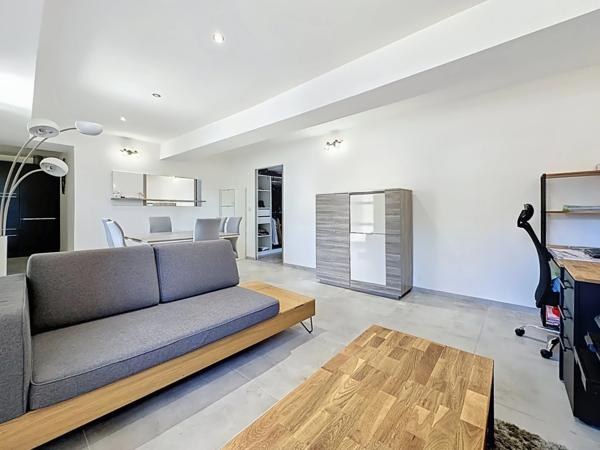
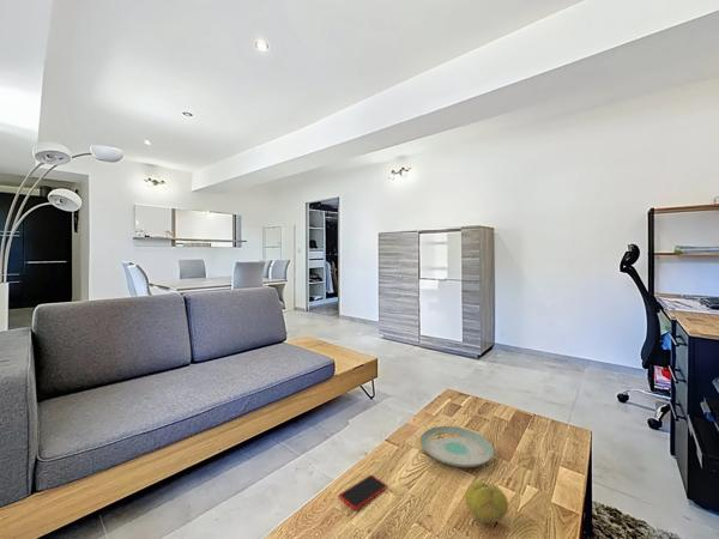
+ smartphone [337,473,389,511]
+ fruit [464,479,509,525]
+ plate [419,425,495,468]
